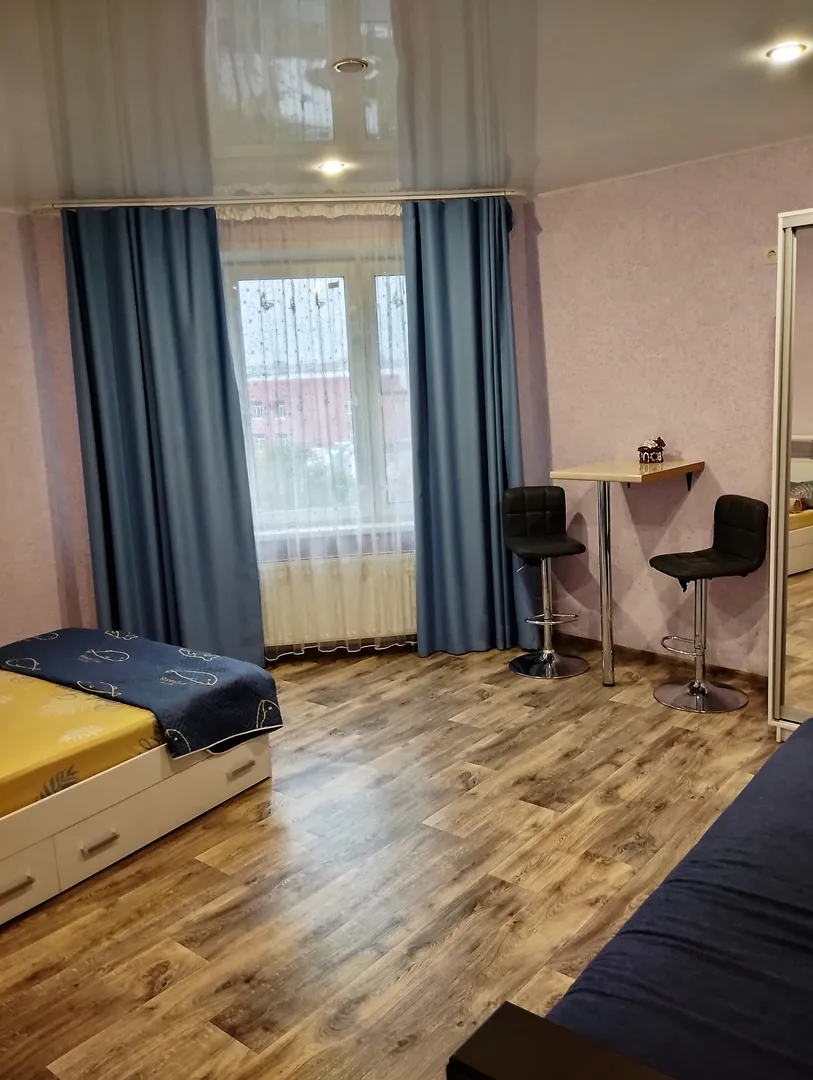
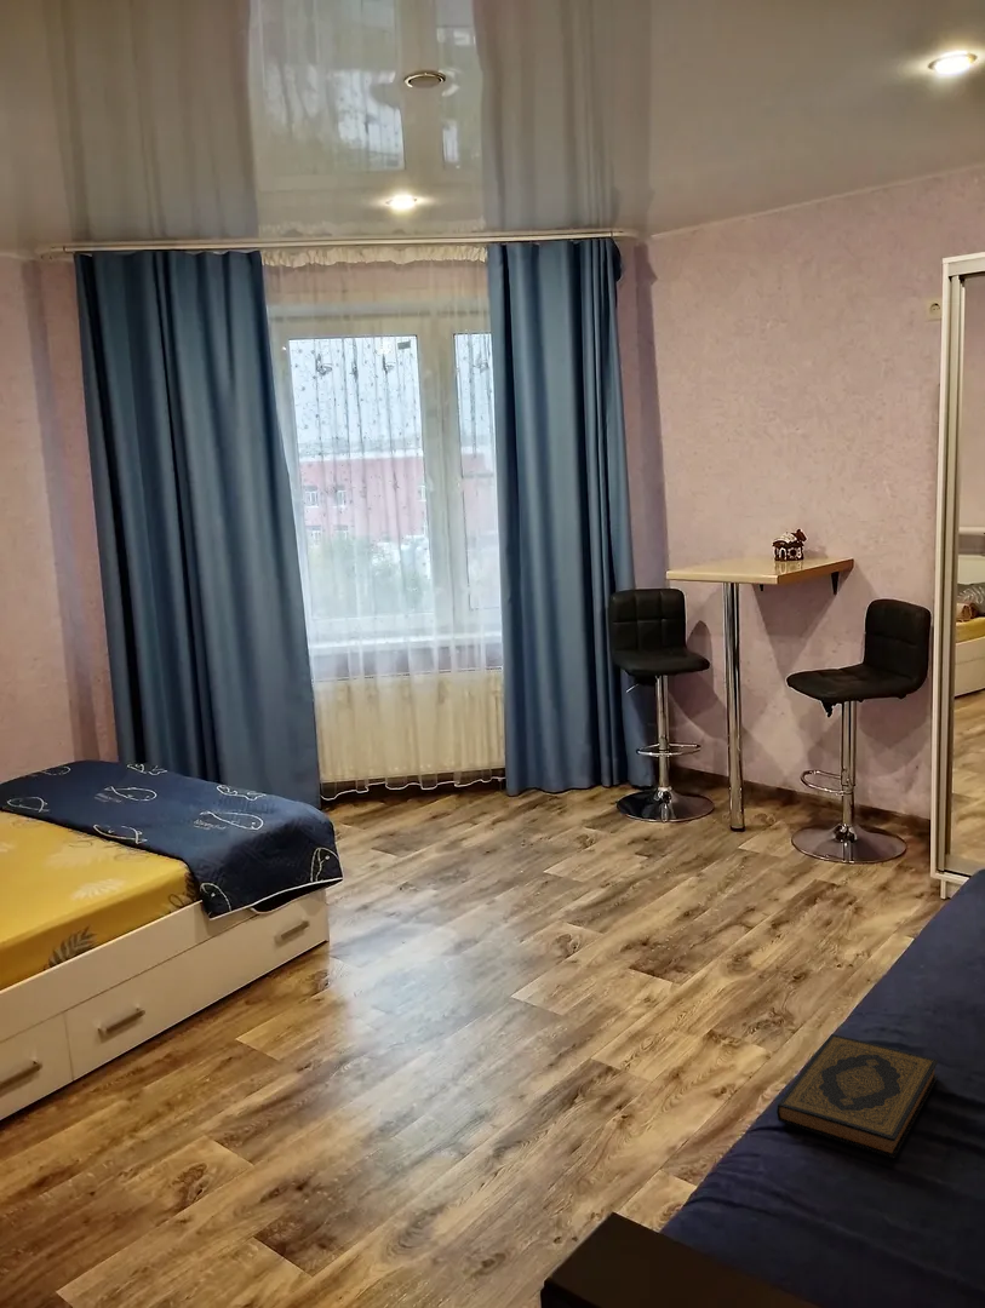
+ hardback book [775,1033,939,1160]
